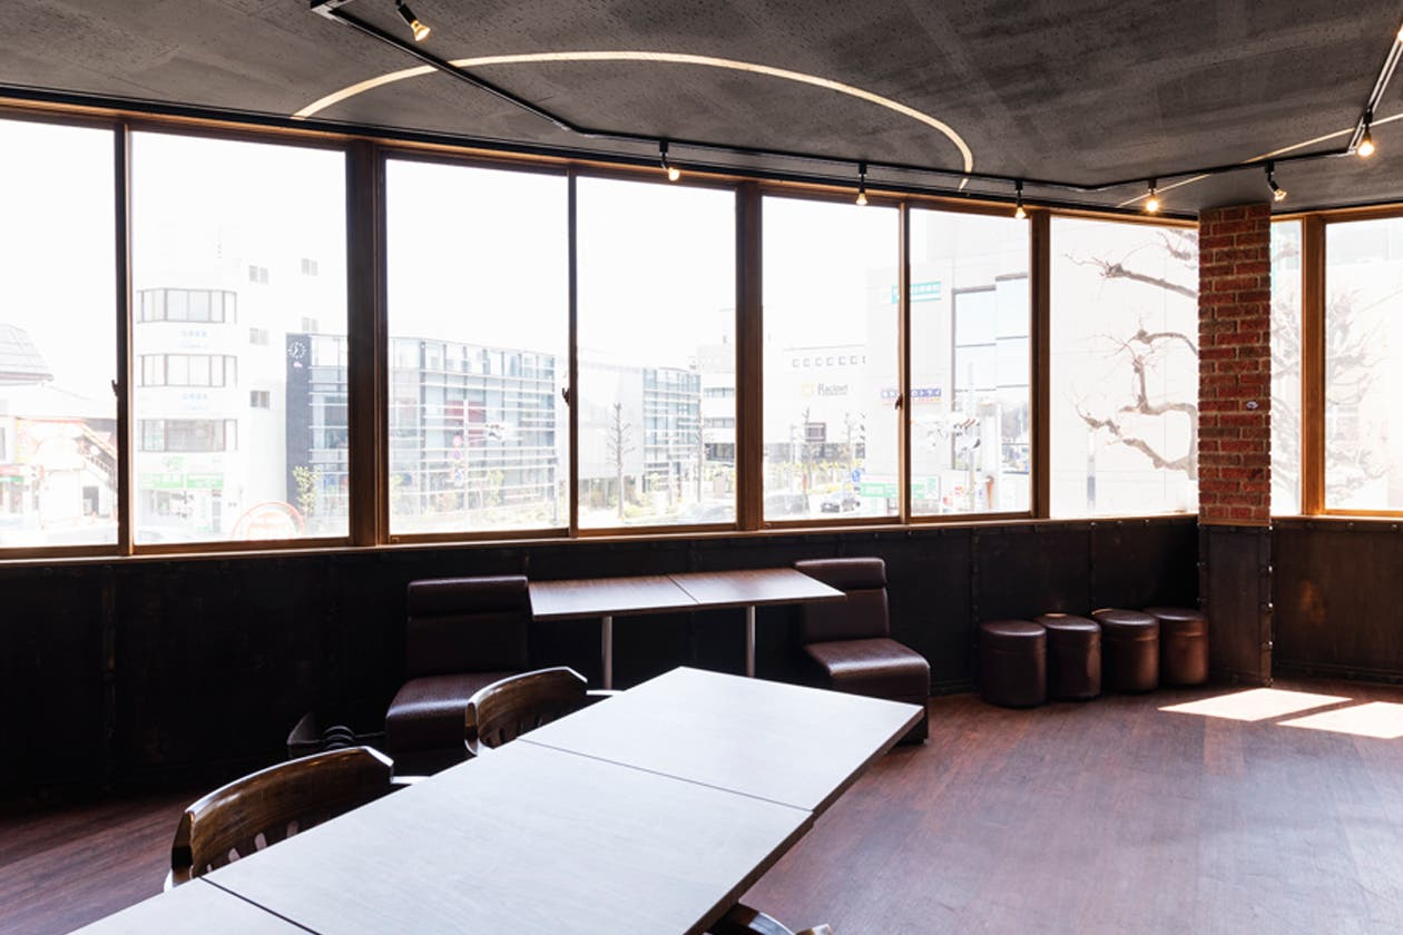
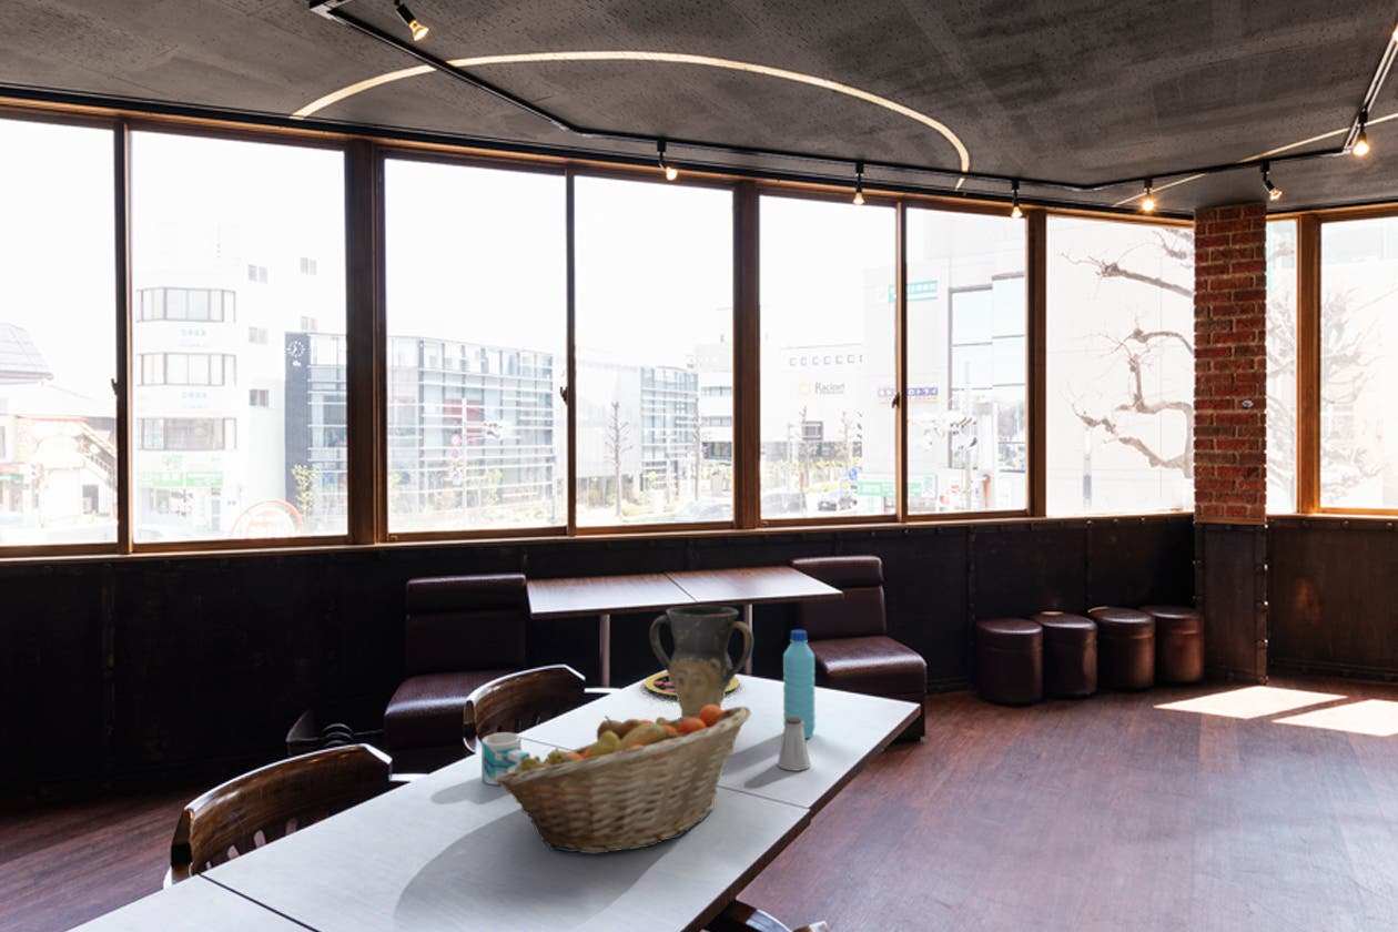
+ water bottle [782,629,817,739]
+ vase [649,605,754,718]
+ pizza [644,670,740,697]
+ mug [480,731,531,786]
+ fruit basket [496,705,752,855]
+ saltshaker [777,717,811,771]
